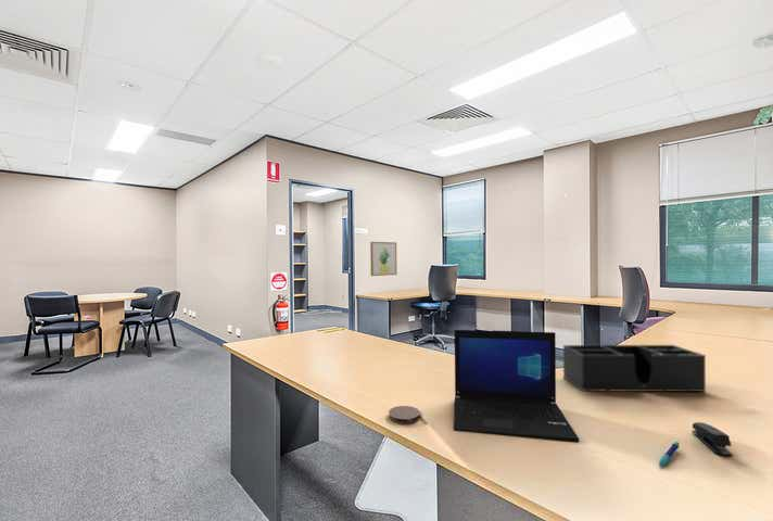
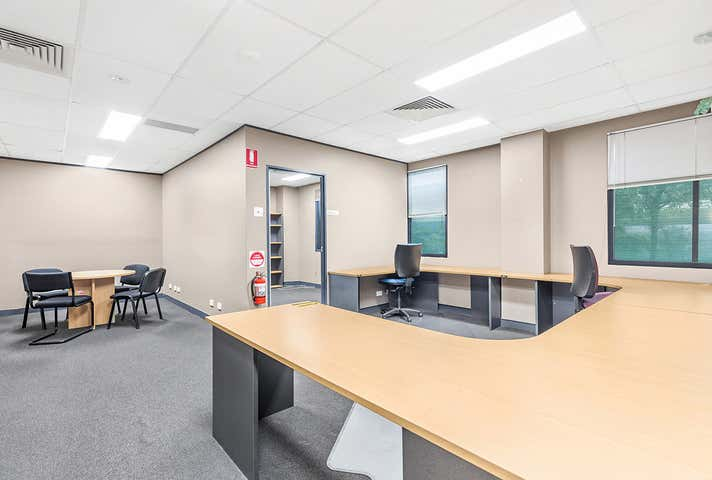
- laptop [453,329,580,443]
- pen [658,441,681,467]
- desk organizer [562,344,707,393]
- wall art [369,241,398,277]
- stapler [690,421,733,457]
- coaster [388,405,421,424]
